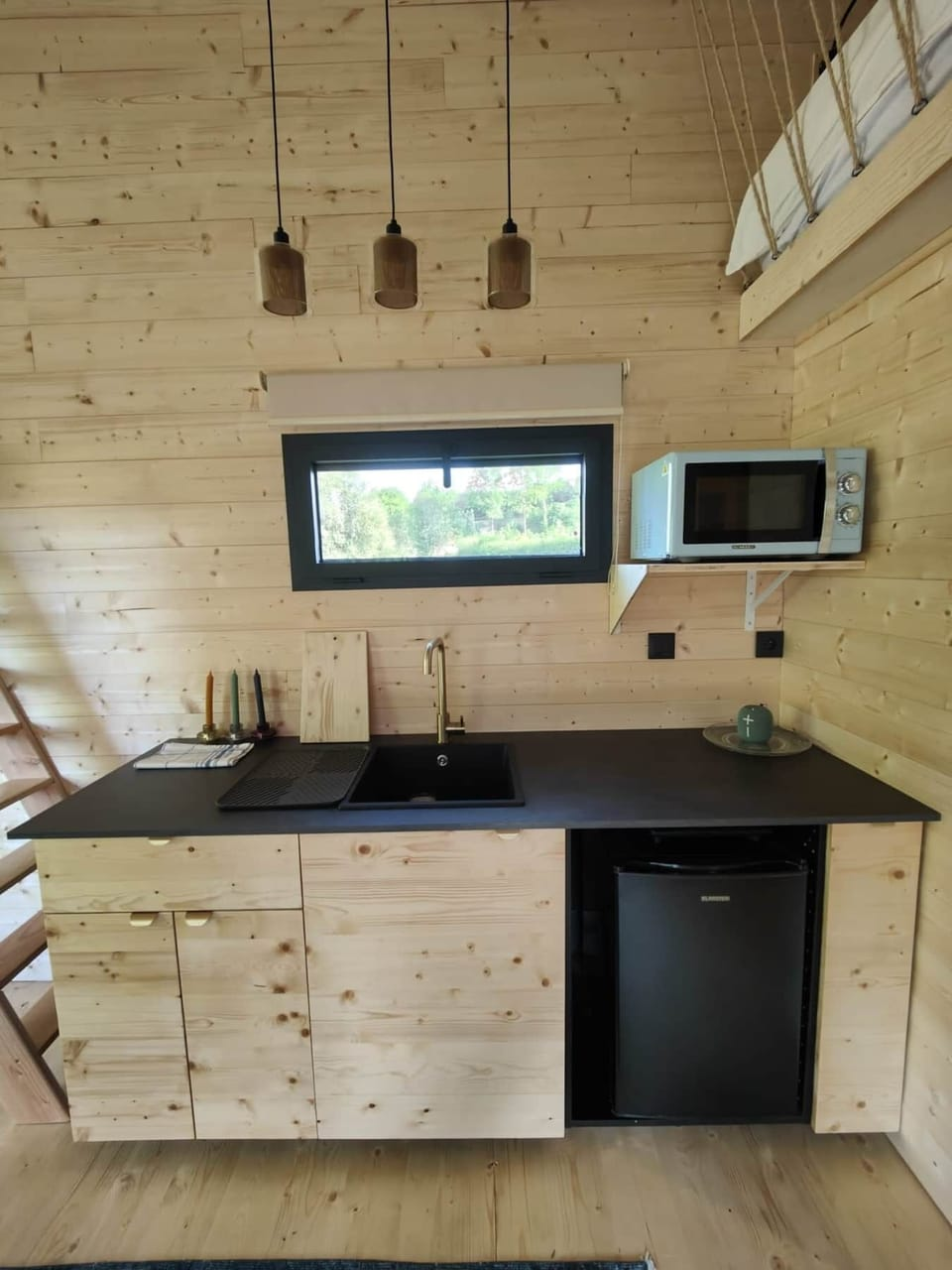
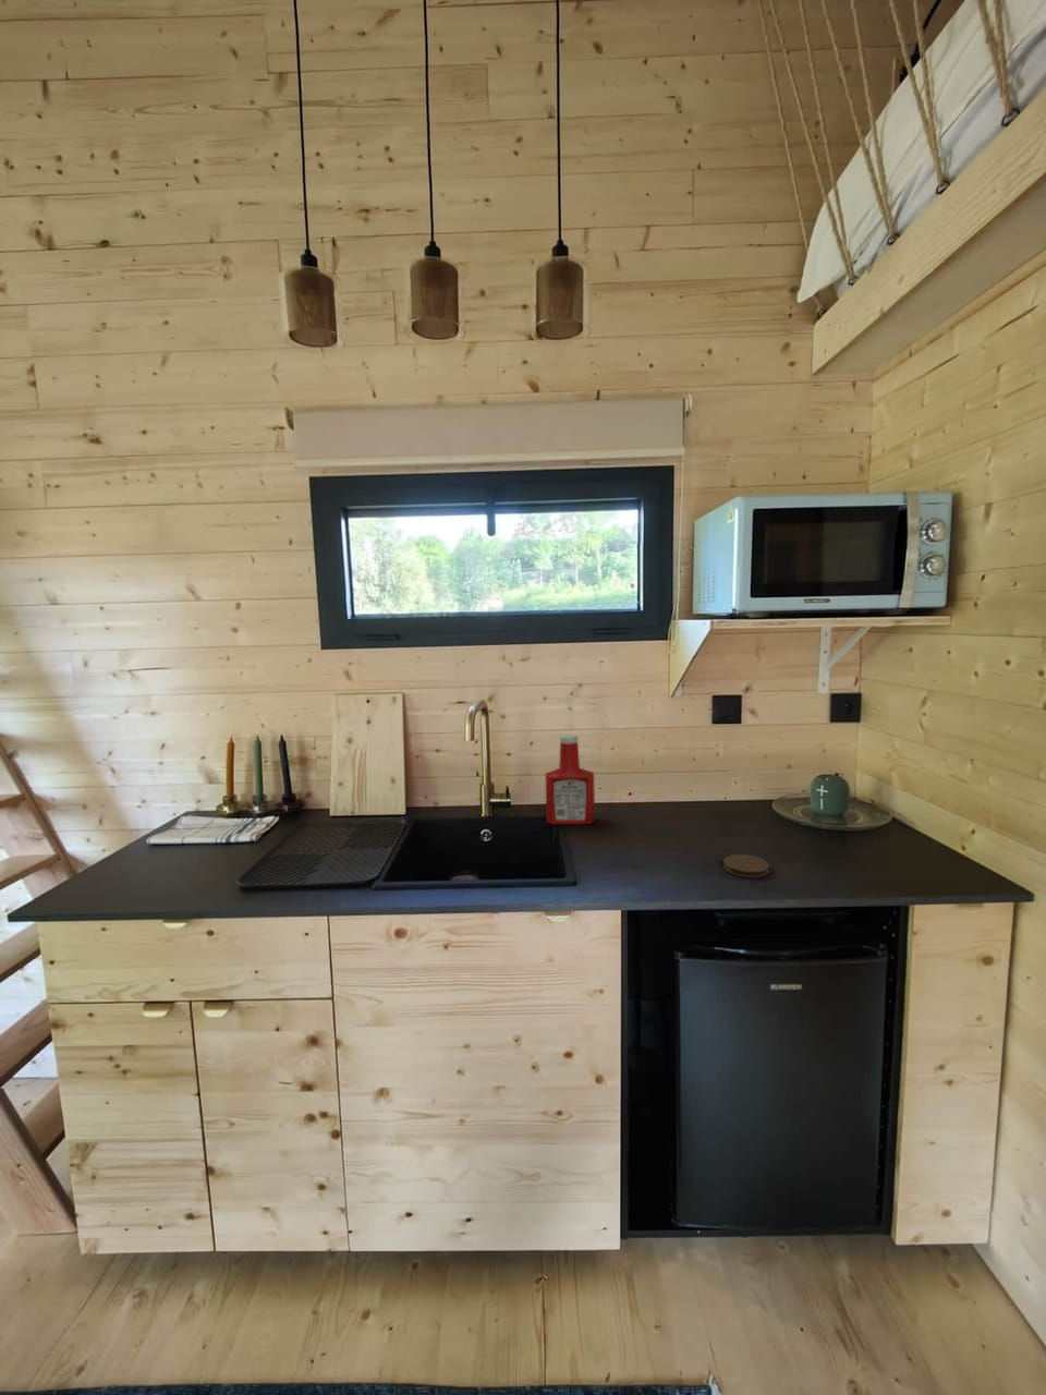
+ coaster [722,853,770,879]
+ soap bottle [545,734,596,825]
